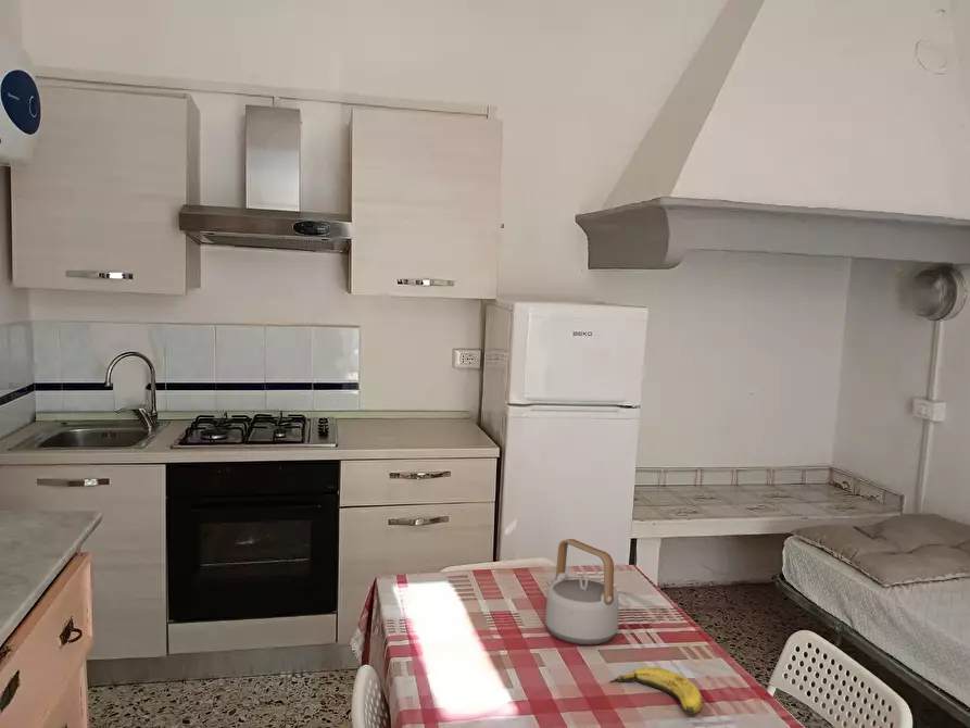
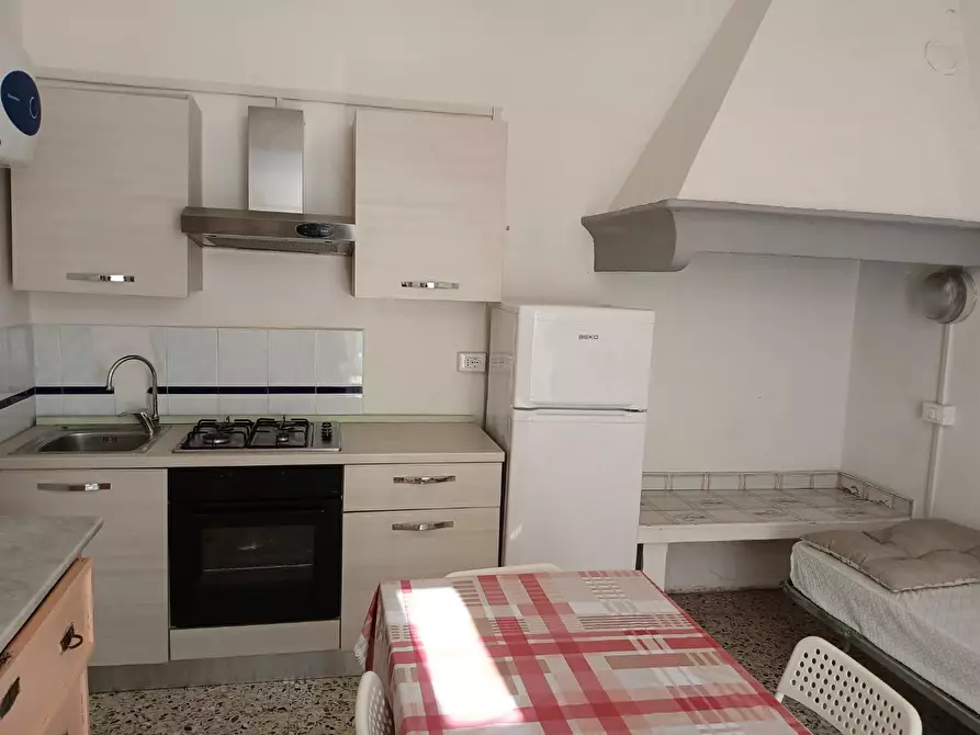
- banana [607,666,704,717]
- teapot [544,538,619,645]
